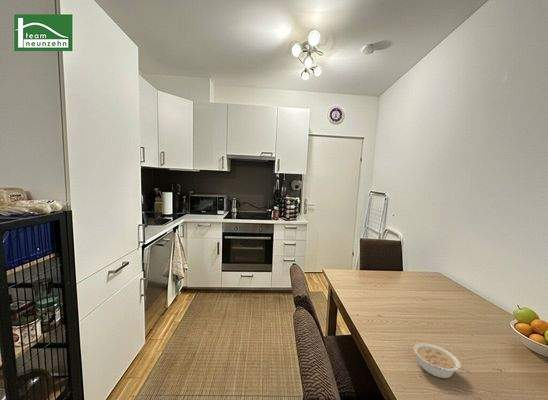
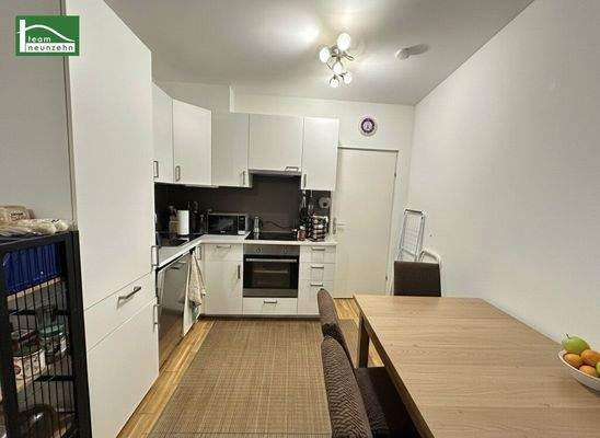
- legume [413,342,471,379]
